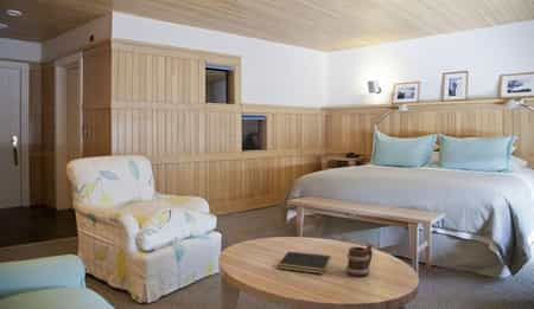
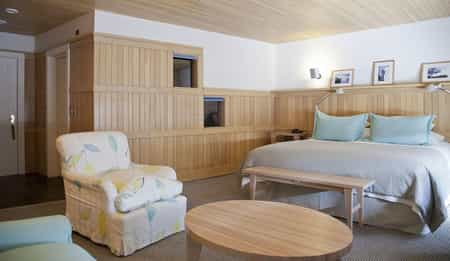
- notepad [276,250,331,275]
- mug [344,243,374,277]
